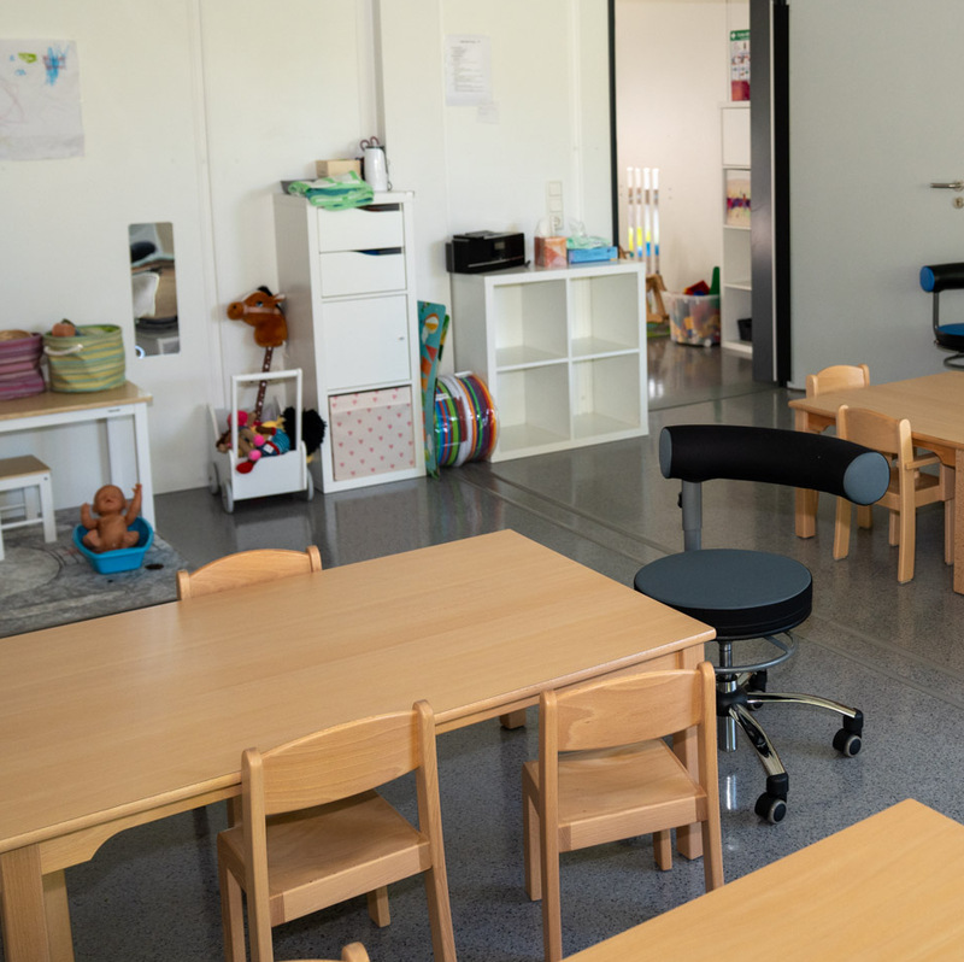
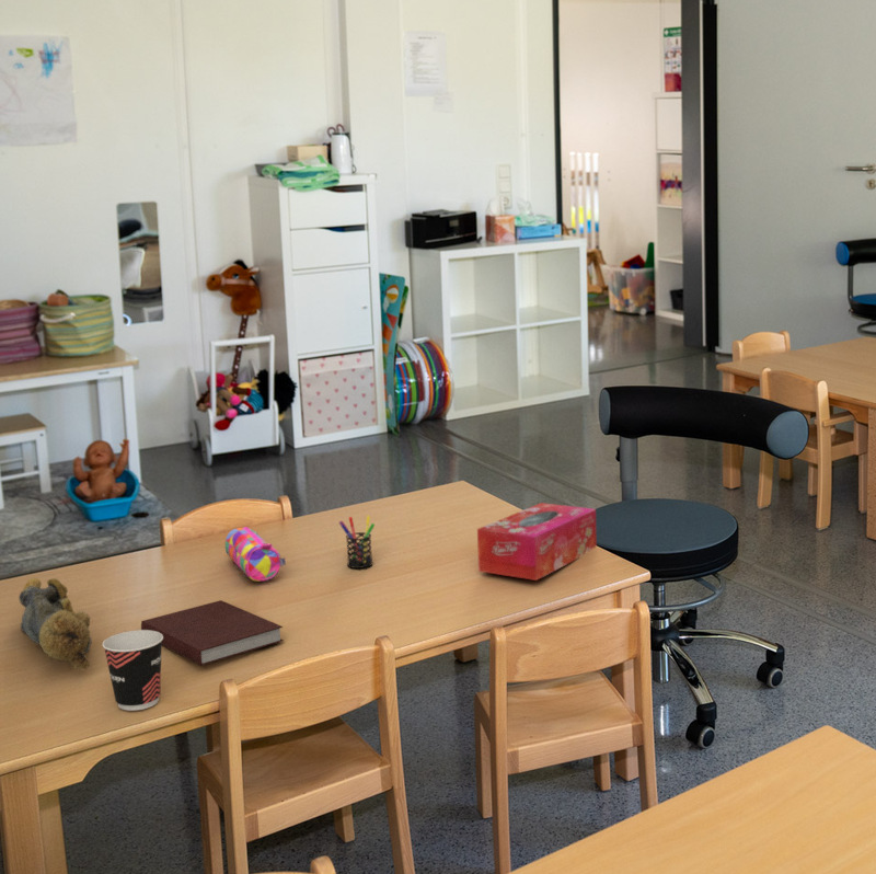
+ notebook [140,599,285,667]
+ pencil case [224,526,287,583]
+ tissue box [476,502,598,582]
+ teddy bear [18,576,93,671]
+ cup [102,629,163,712]
+ pen holder [338,515,376,570]
